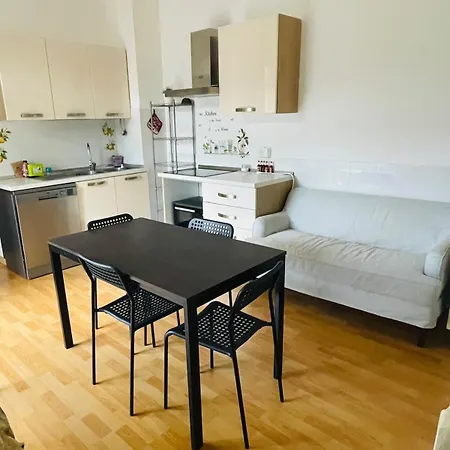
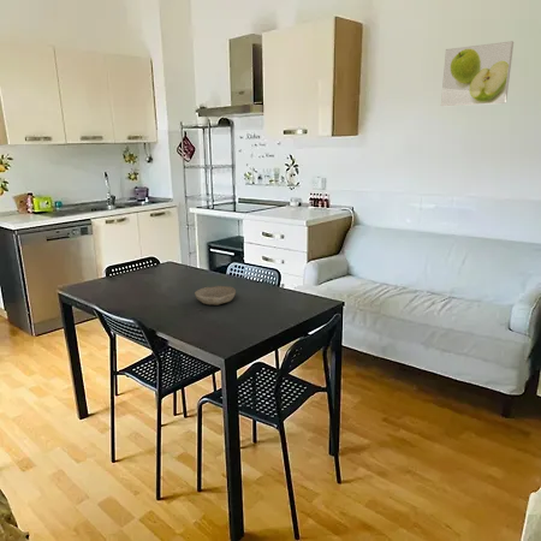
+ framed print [440,40,515,107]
+ bowl [194,285,237,307]
